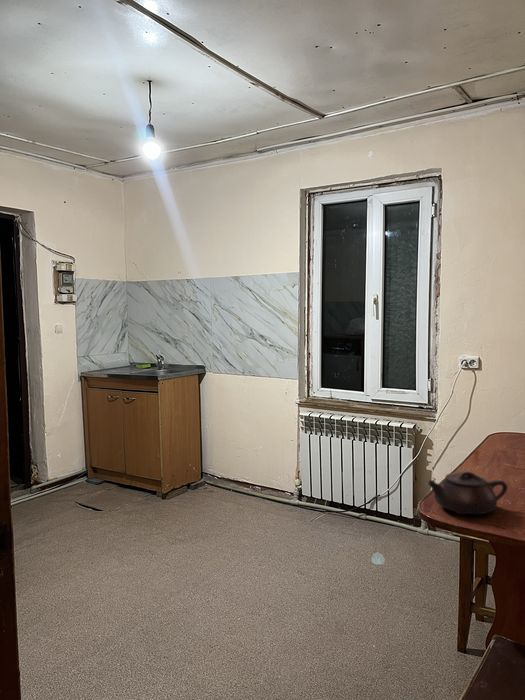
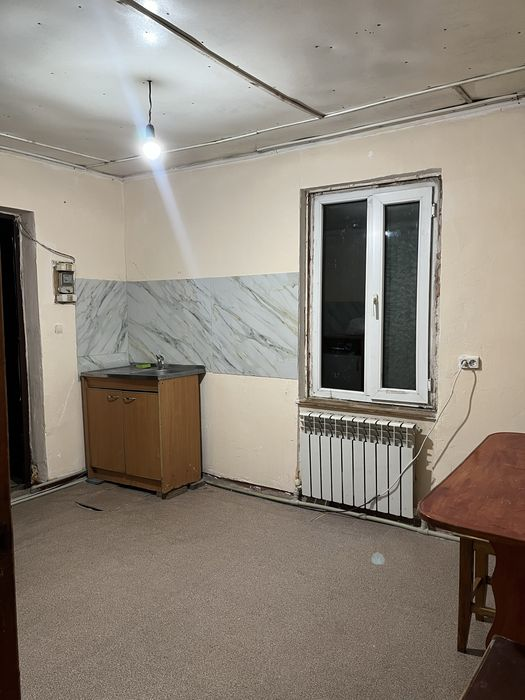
- teapot [427,470,509,515]
